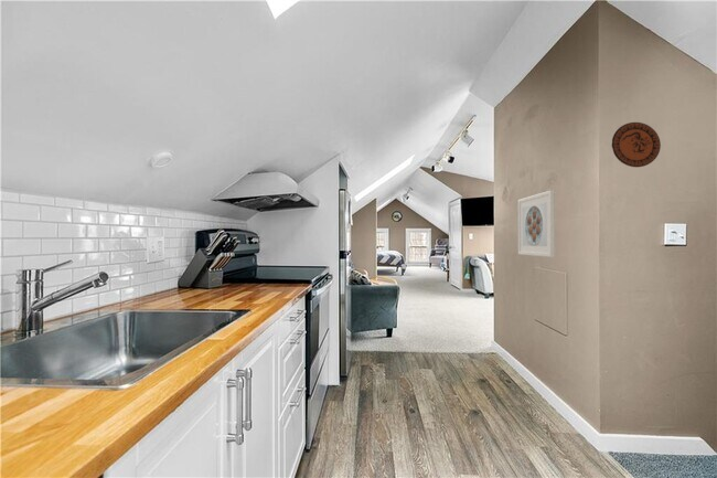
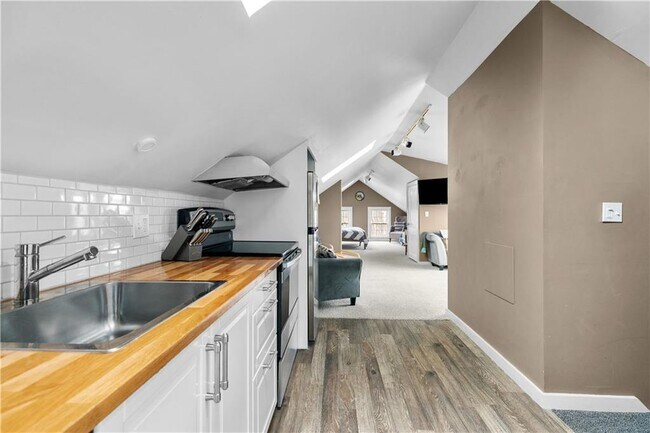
- decorative plate [611,121,662,168]
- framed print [517,189,556,258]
